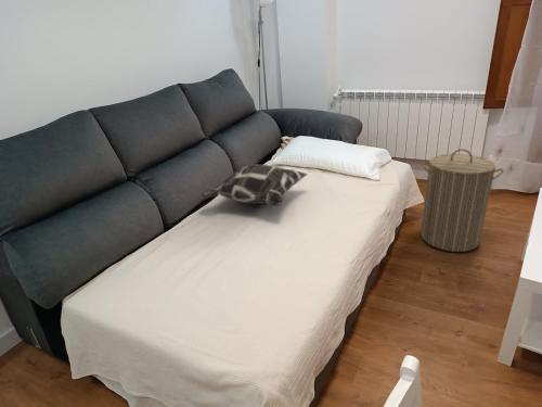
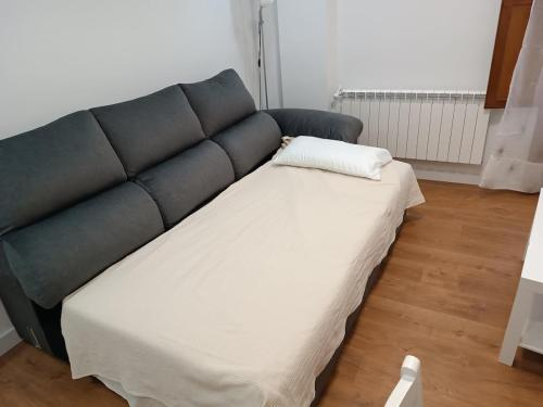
- decorative pillow [199,163,309,207]
- laundry hamper [420,149,505,253]
